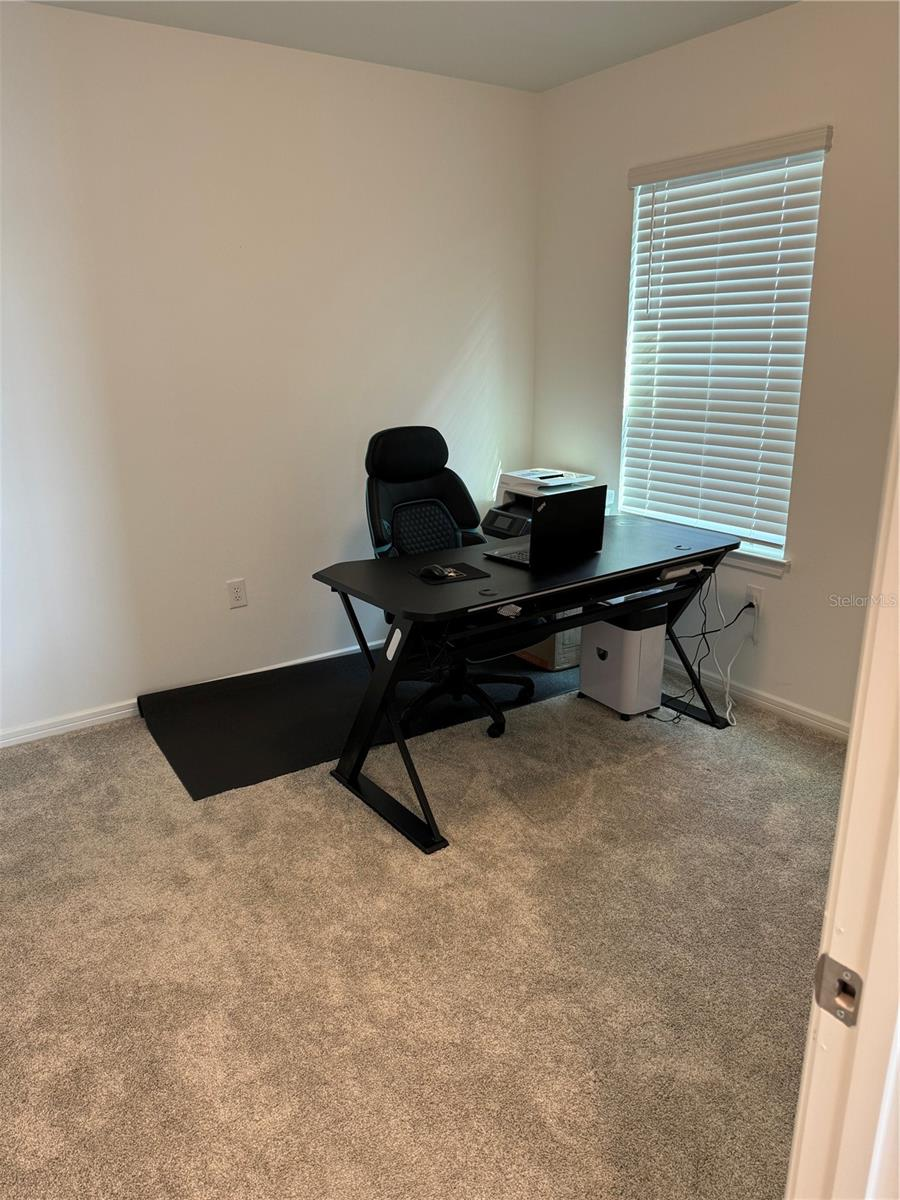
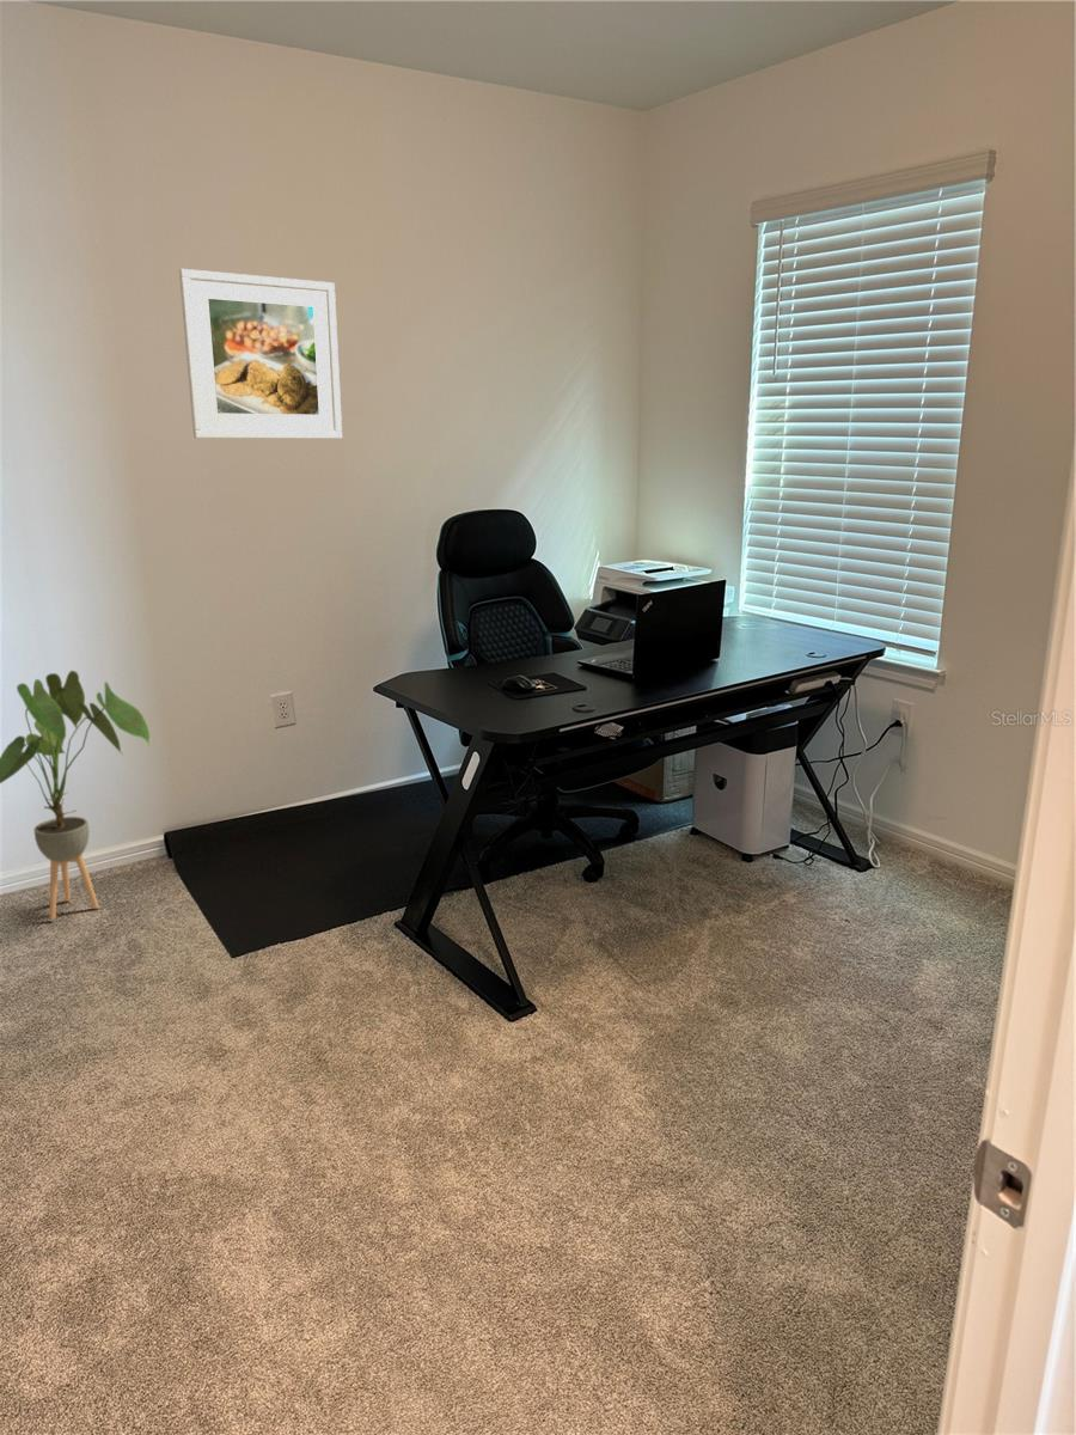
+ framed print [178,268,343,440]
+ house plant [0,670,152,920]
